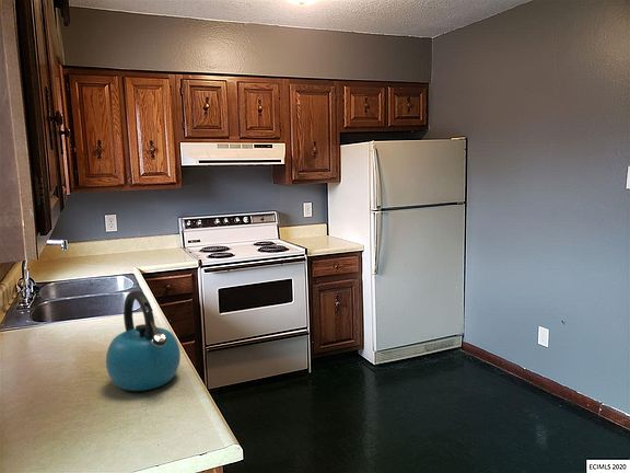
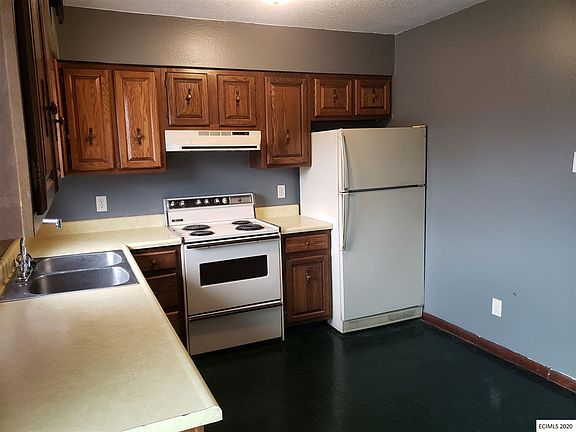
- kettle [105,290,182,392]
